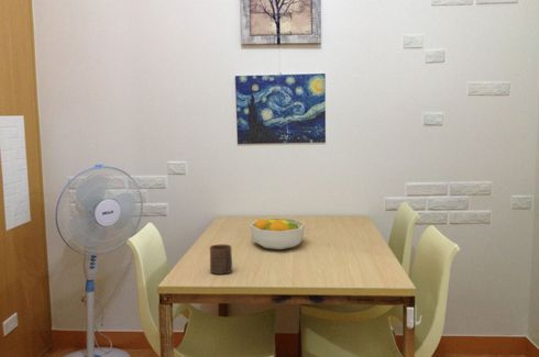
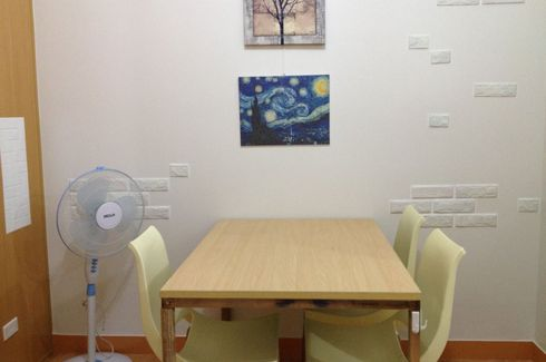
- fruit bowl [249,216,306,250]
- cup [209,244,233,276]
